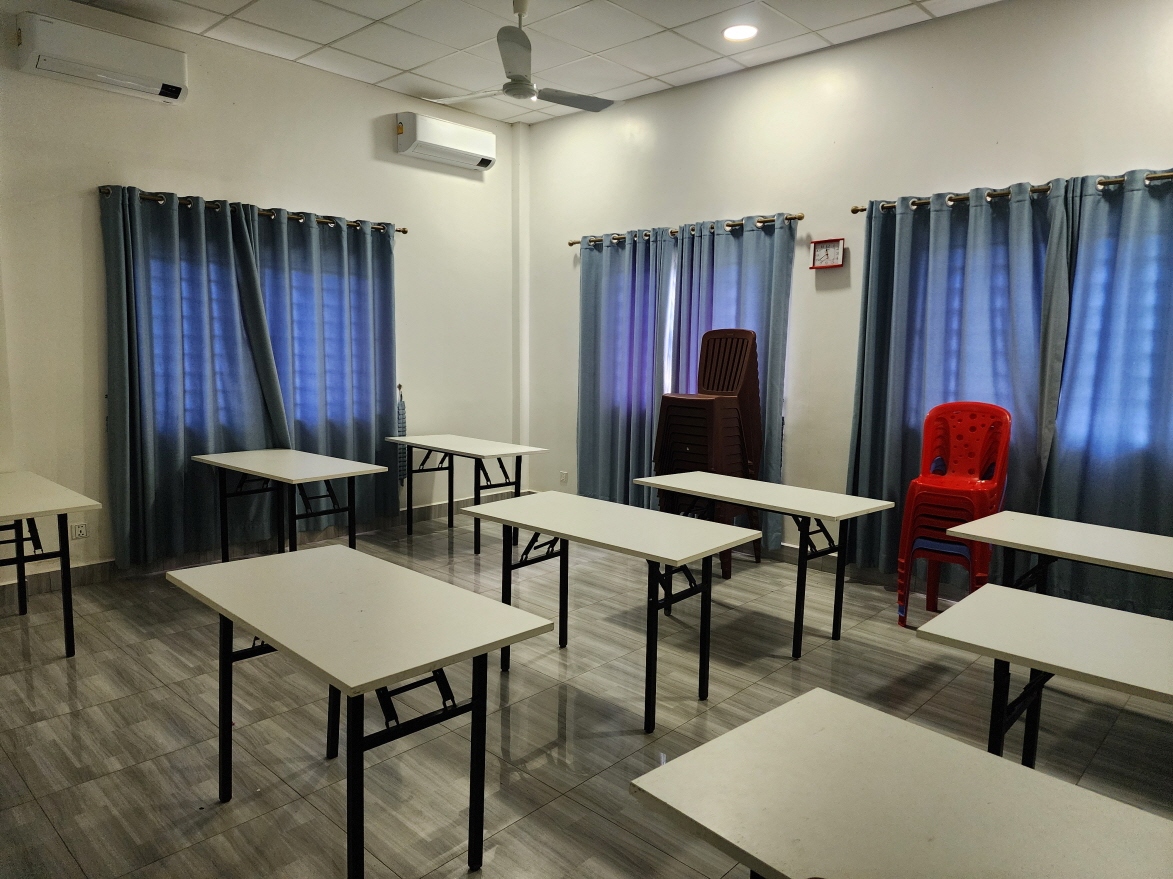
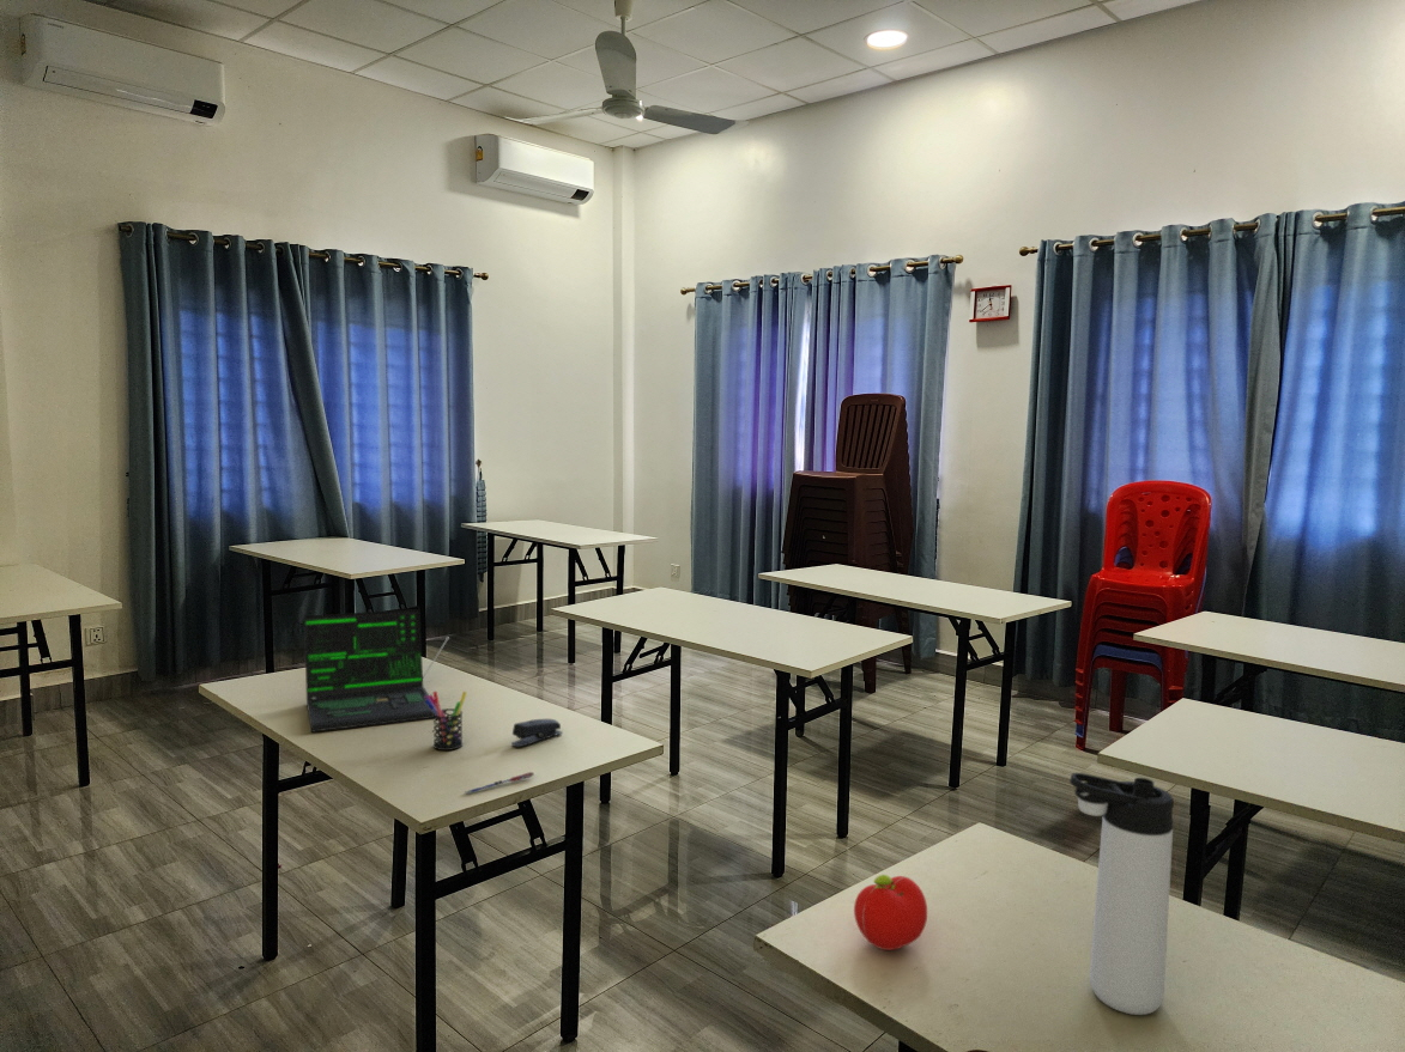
+ laptop [303,608,450,734]
+ fruit [853,874,928,951]
+ thermos bottle [1068,772,1175,1016]
+ pen [465,771,535,795]
+ pen holder [425,691,467,752]
+ stapler [510,718,563,748]
